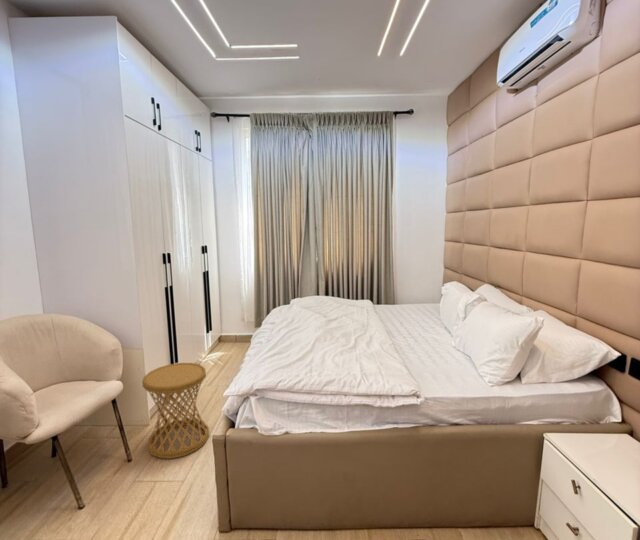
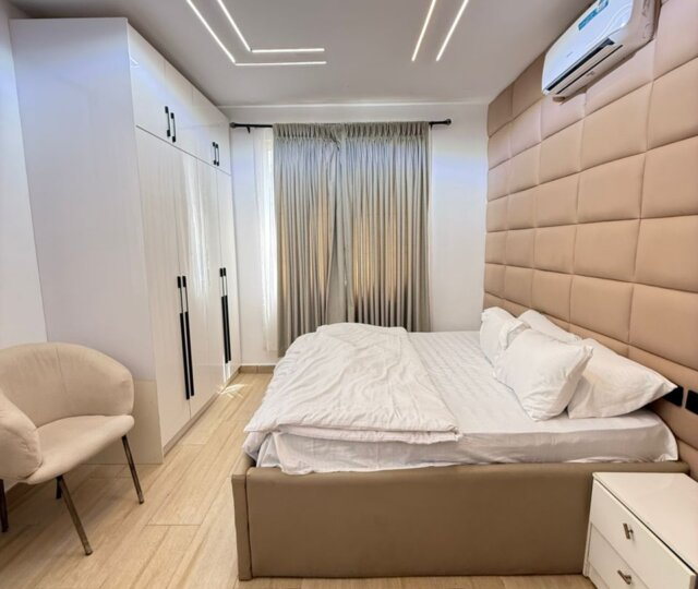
- side table [141,362,210,460]
